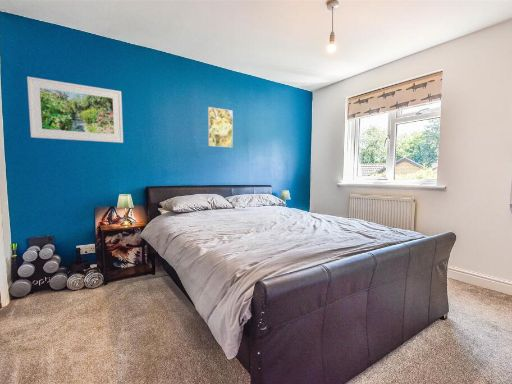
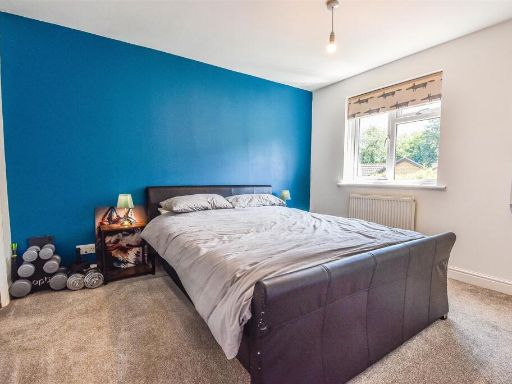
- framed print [207,106,234,148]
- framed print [26,76,124,144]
